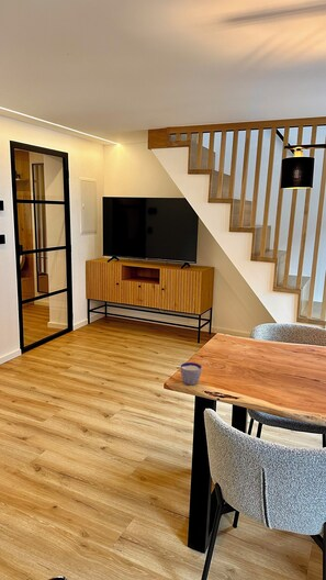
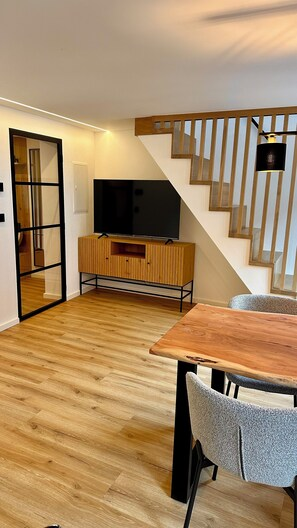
- cup [180,361,203,387]
